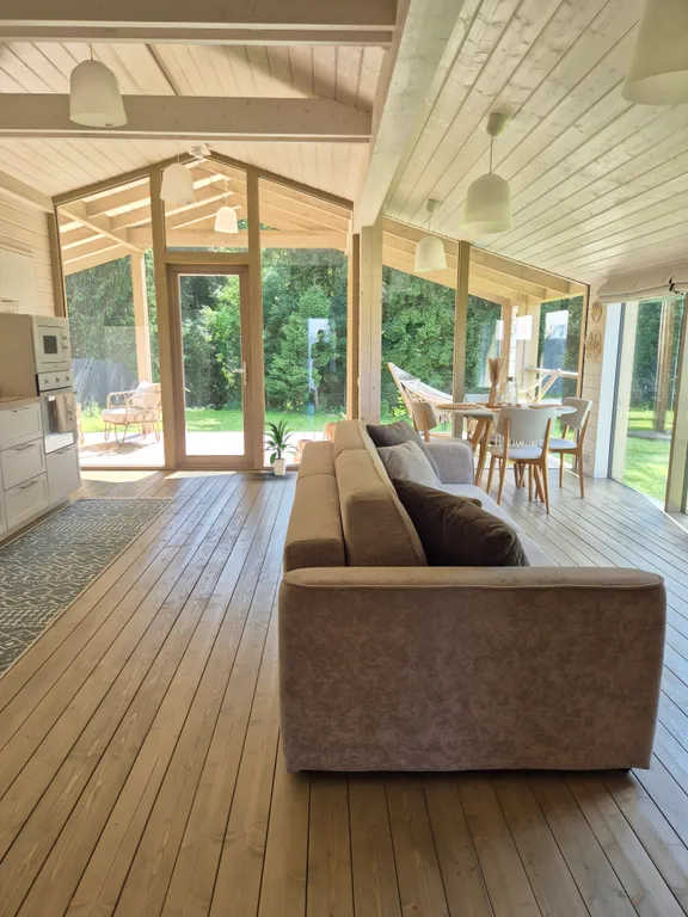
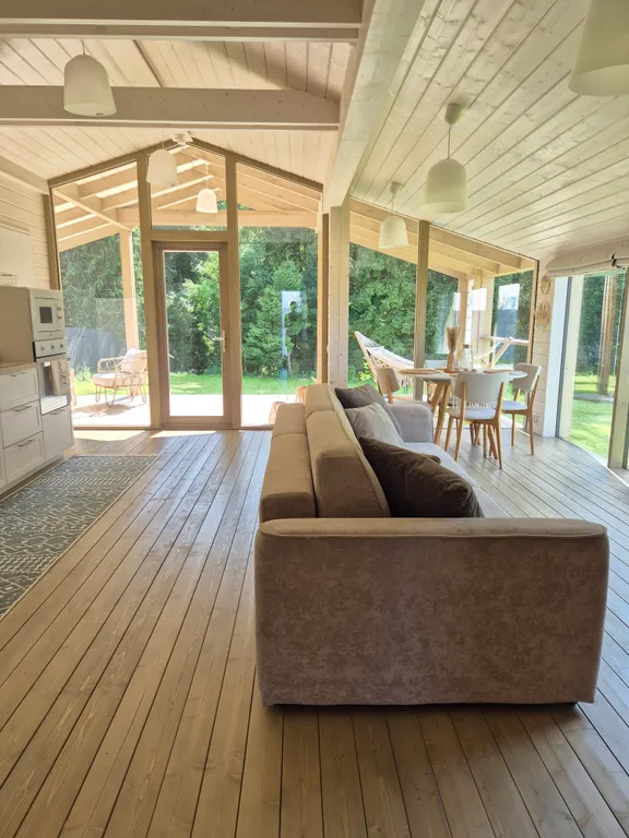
- indoor plant [257,416,301,476]
